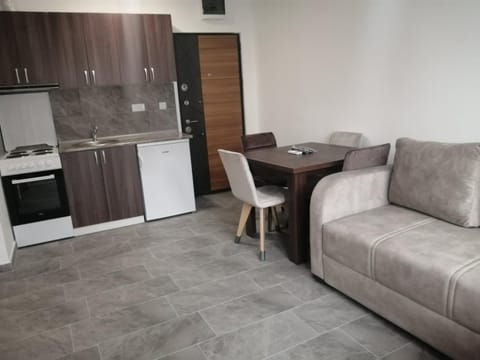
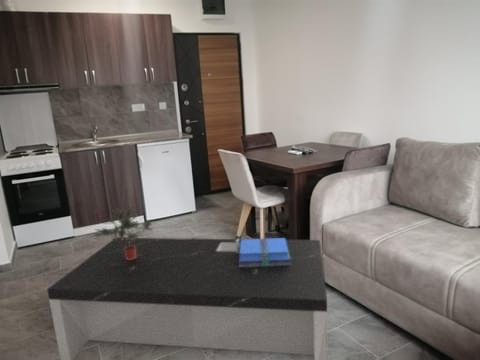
+ coffee table [46,237,328,360]
+ books [239,237,291,267]
+ potted plant [91,206,158,260]
